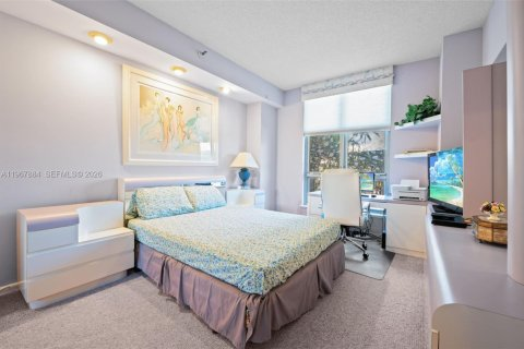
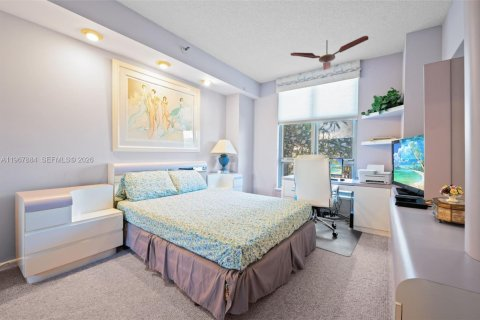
+ ceiling fan [289,35,369,71]
